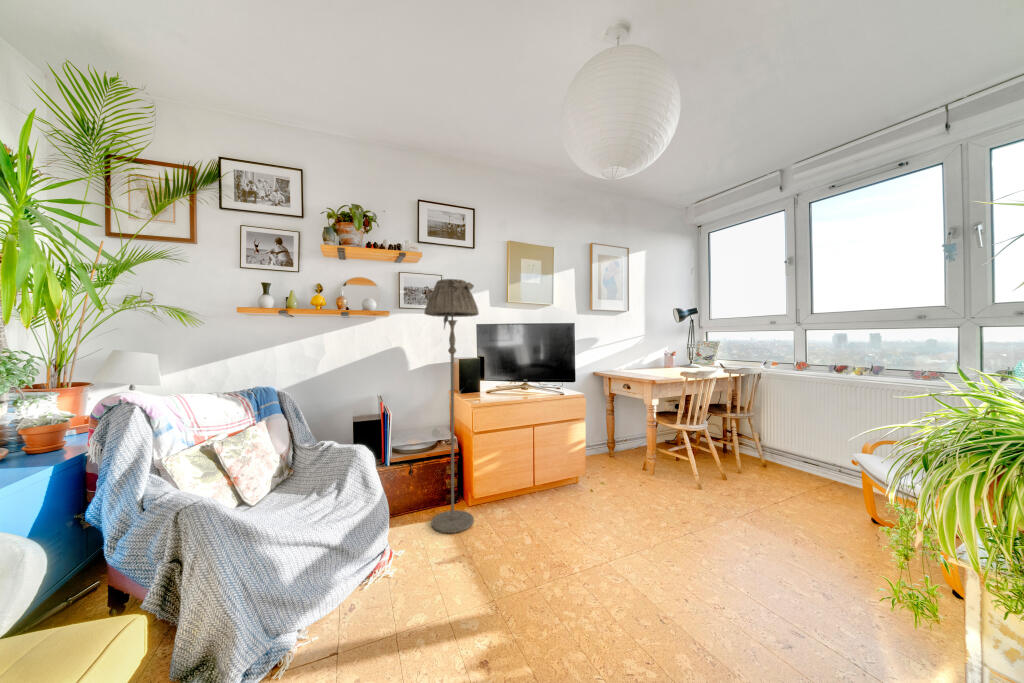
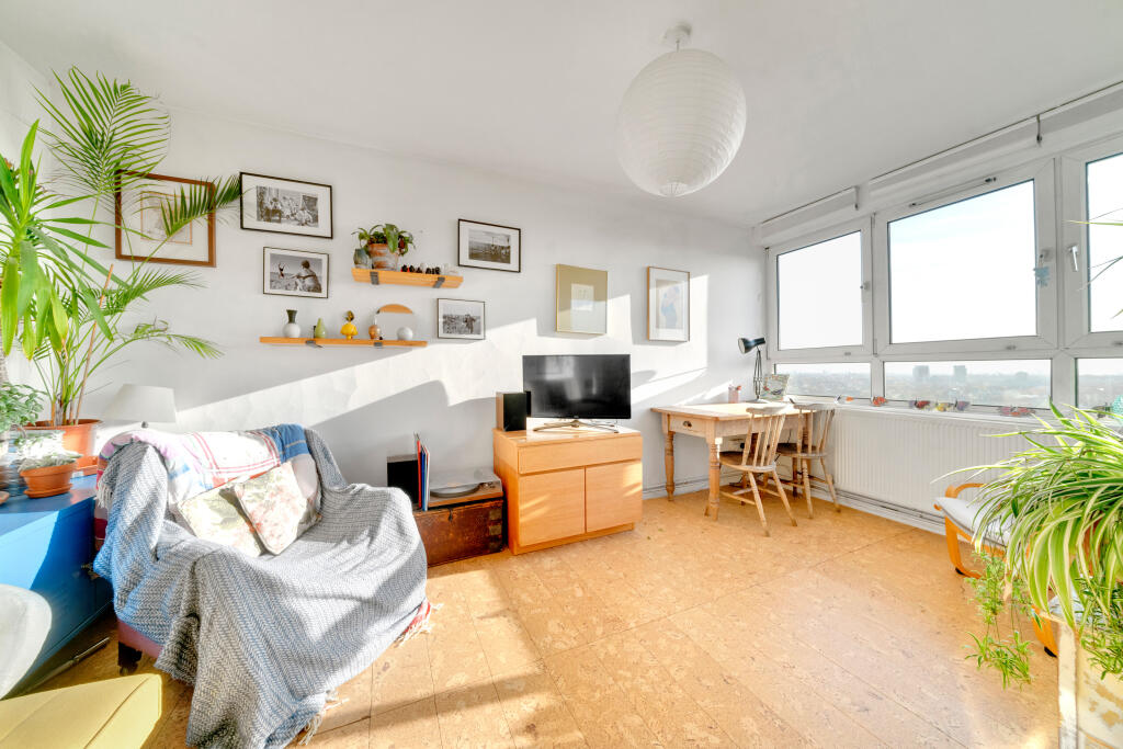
- floor lamp [423,278,480,534]
